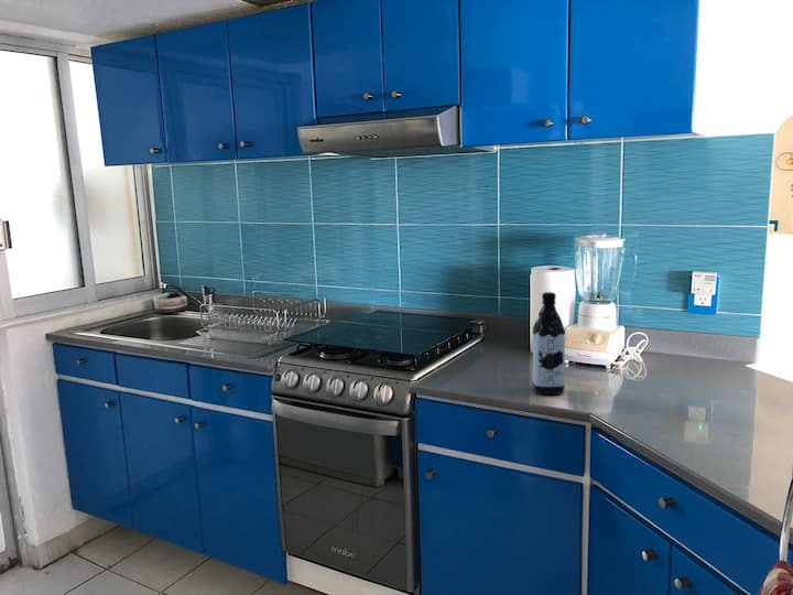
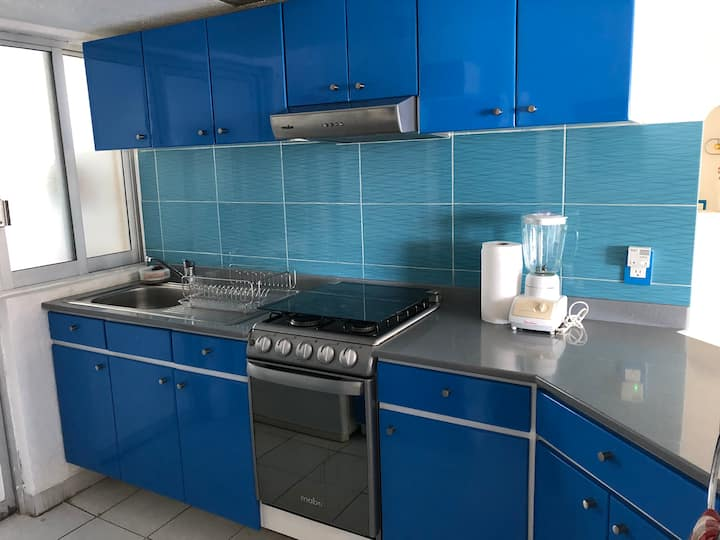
- water bottle [531,291,566,396]
